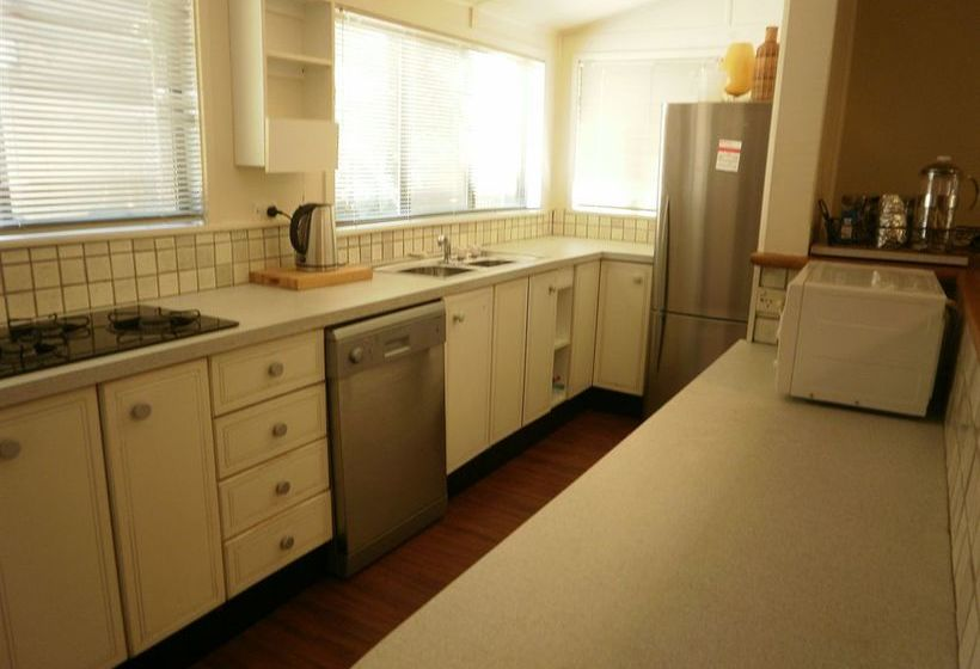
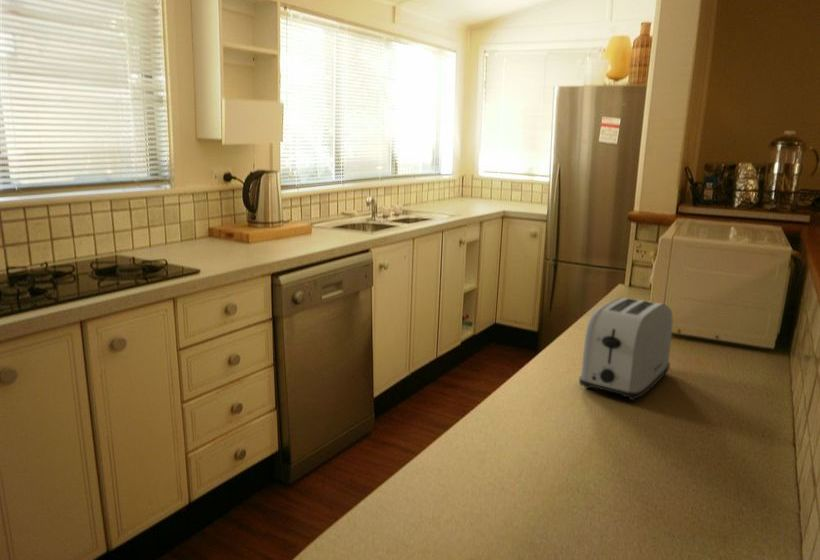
+ toaster [578,296,674,401]
